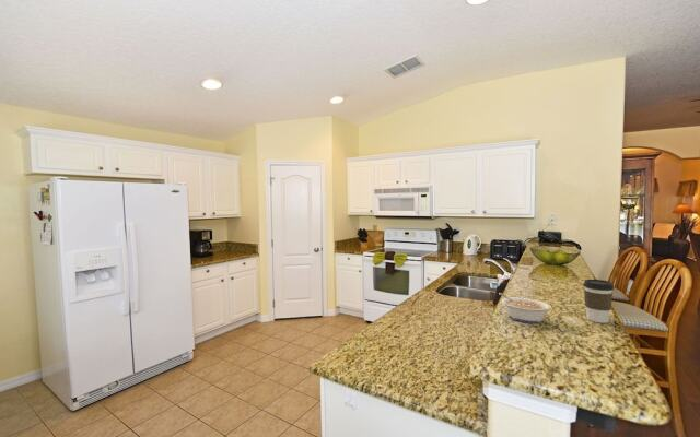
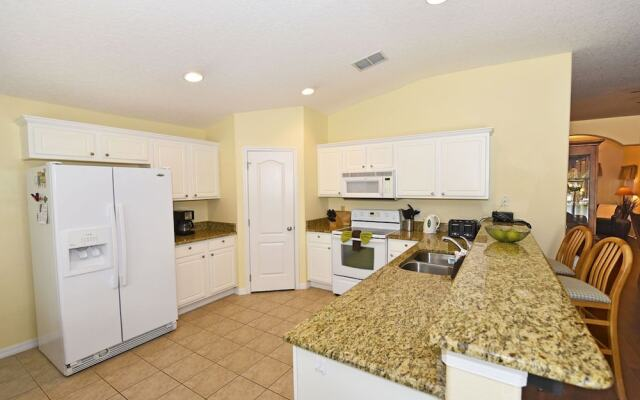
- coffee cup [582,279,615,324]
- legume [498,292,552,323]
